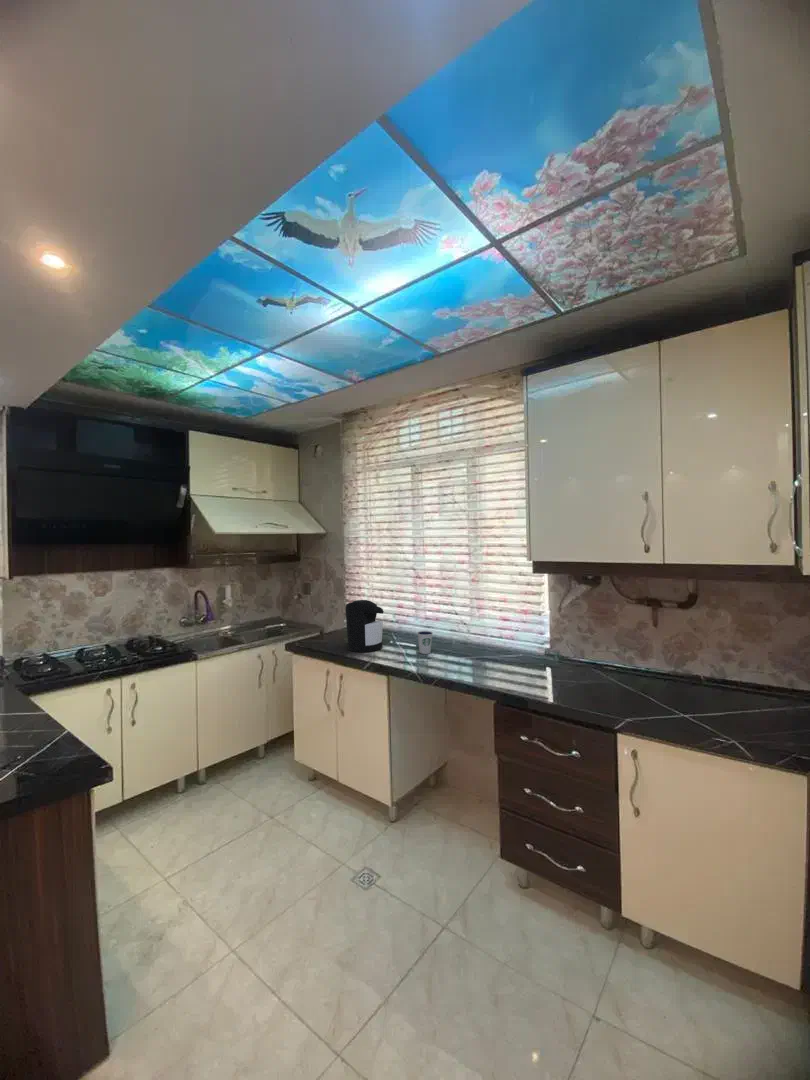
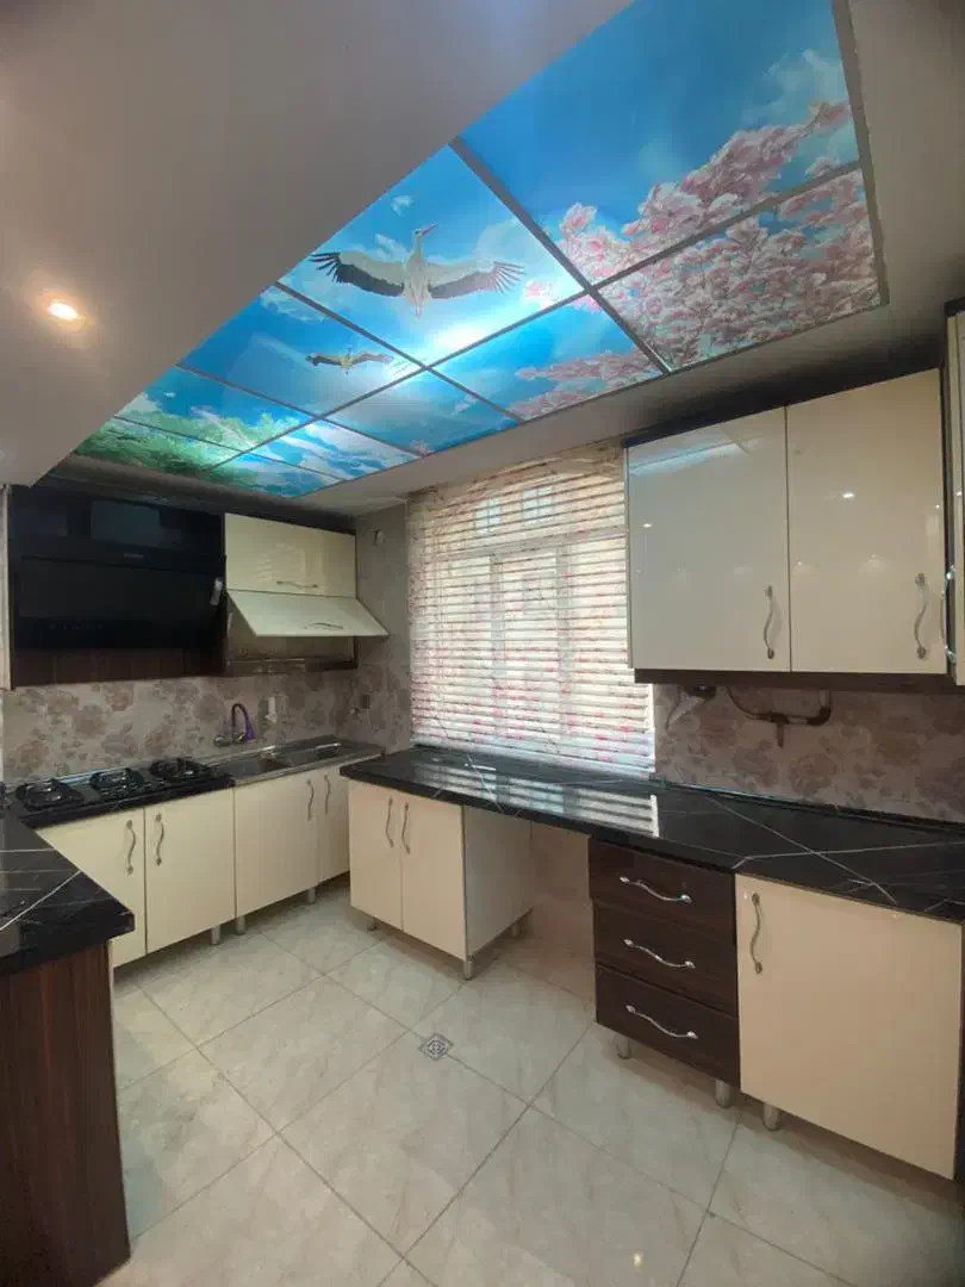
- coffee maker [345,599,385,653]
- dixie cup [416,630,434,655]
